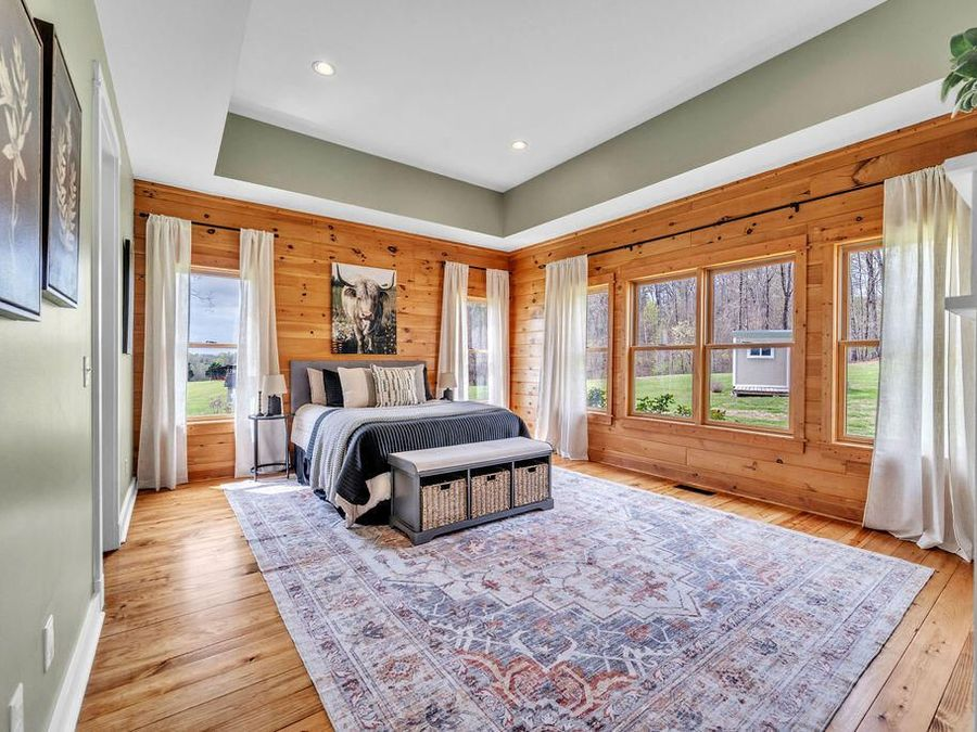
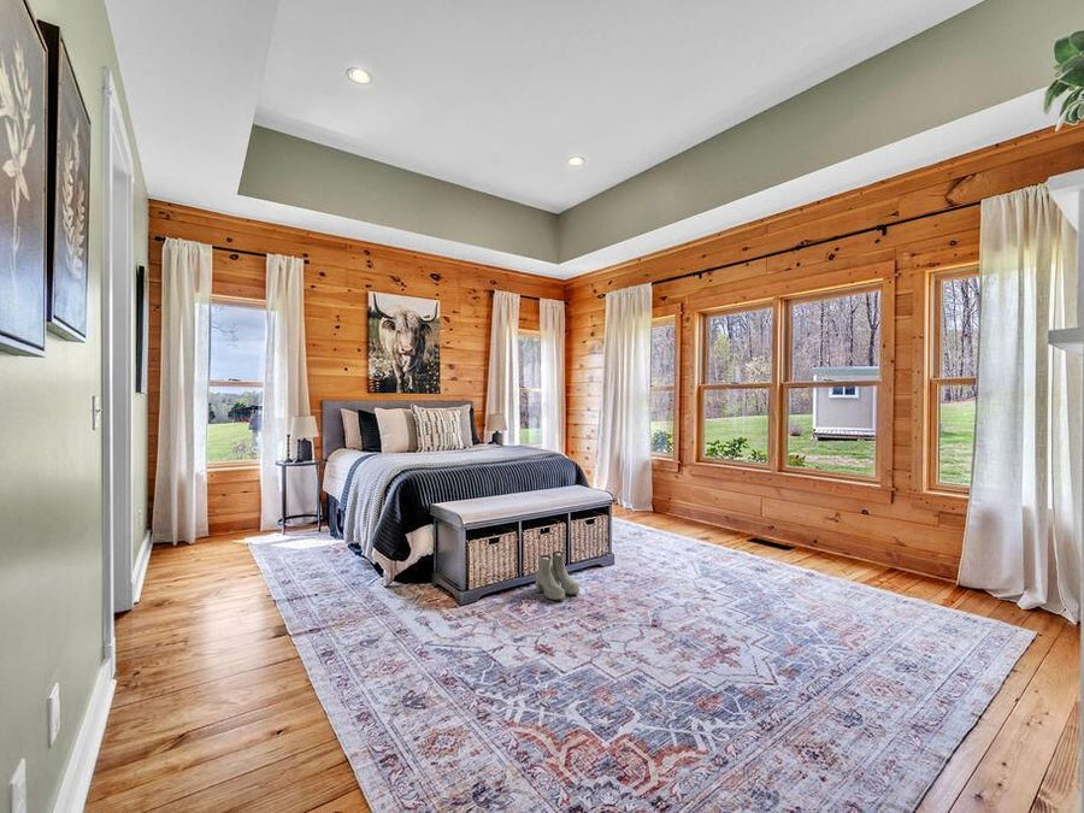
+ boots [534,550,581,601]
